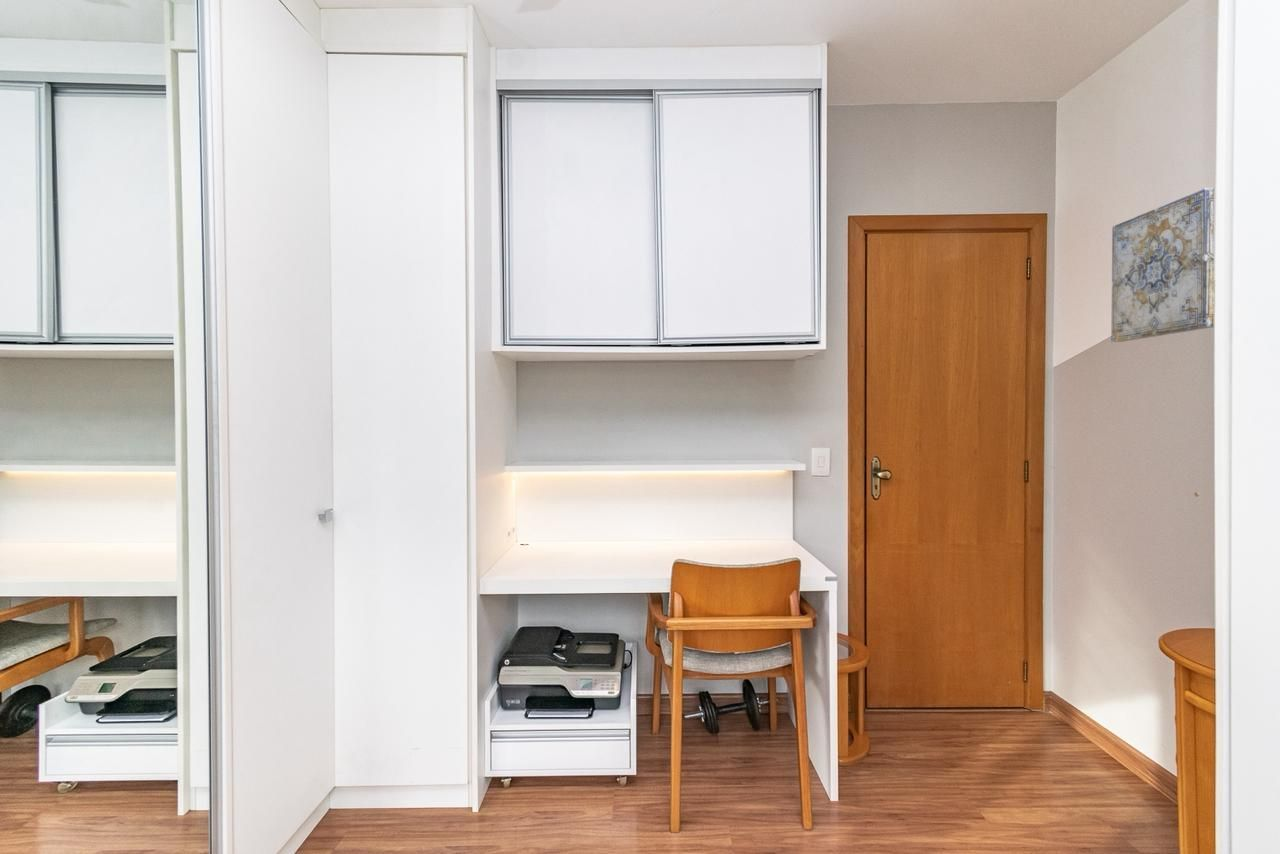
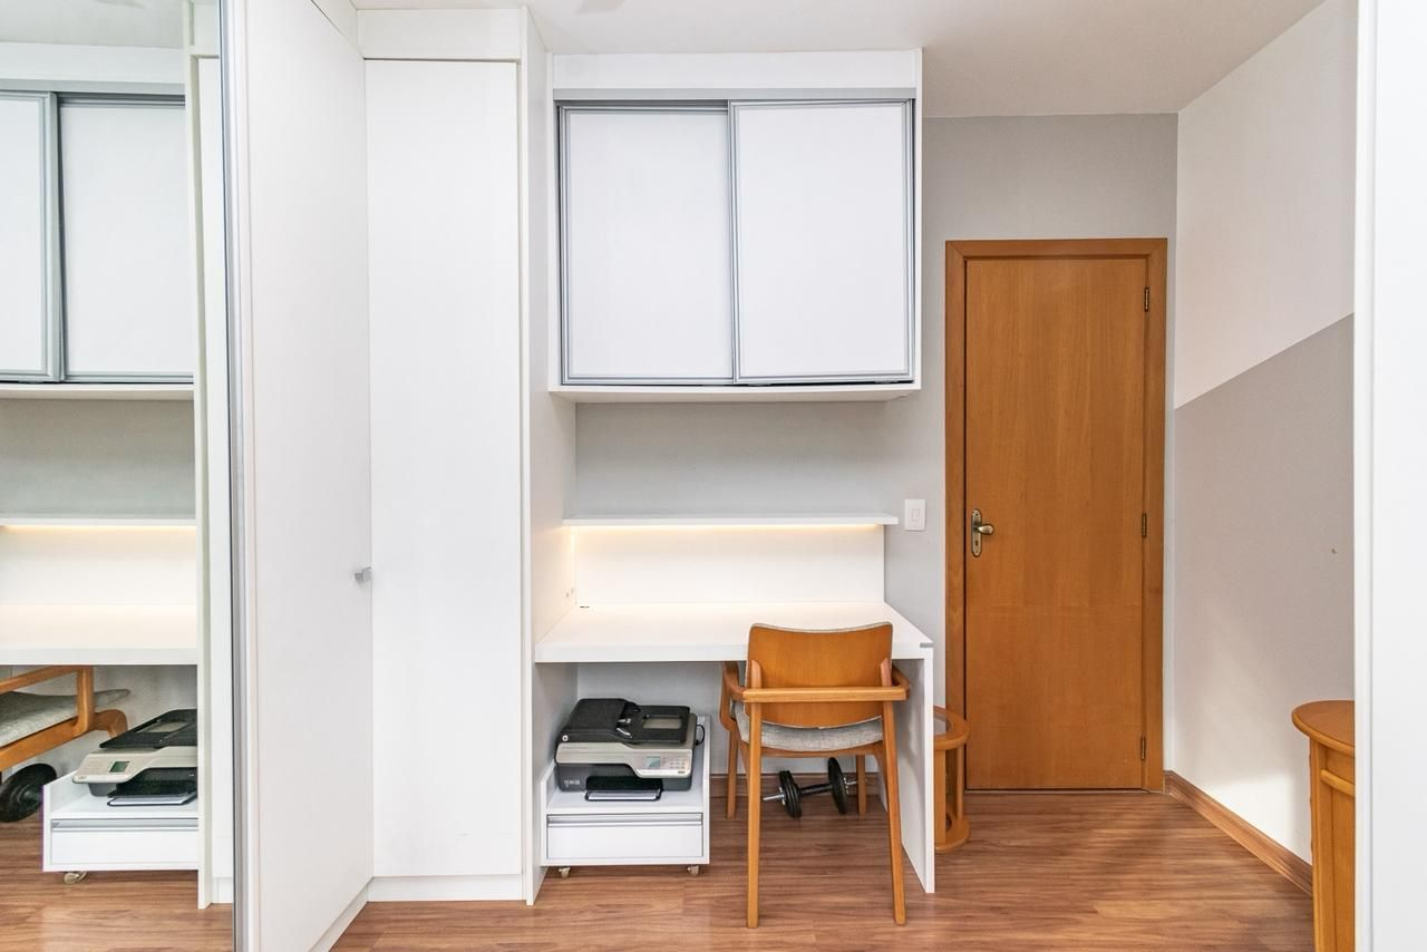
- wall art [1111,187,1215,343]
